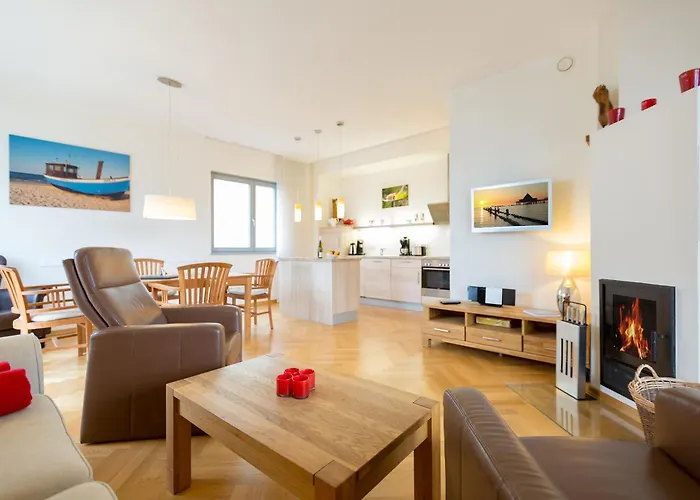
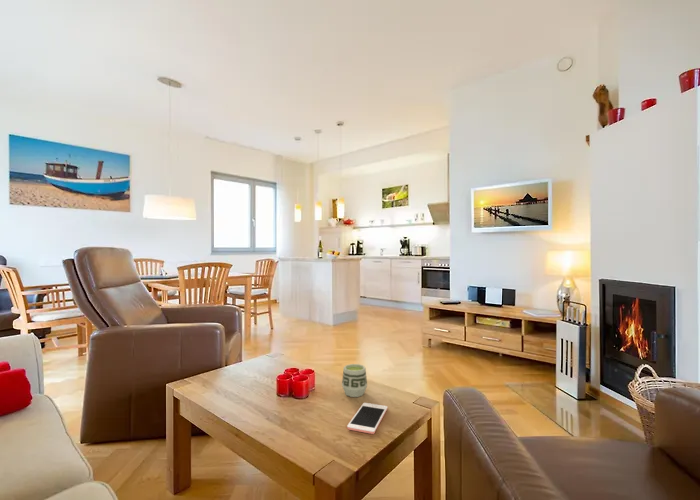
+ cell phone [346,402,389,435]
+ cup [341,363,368,398]
